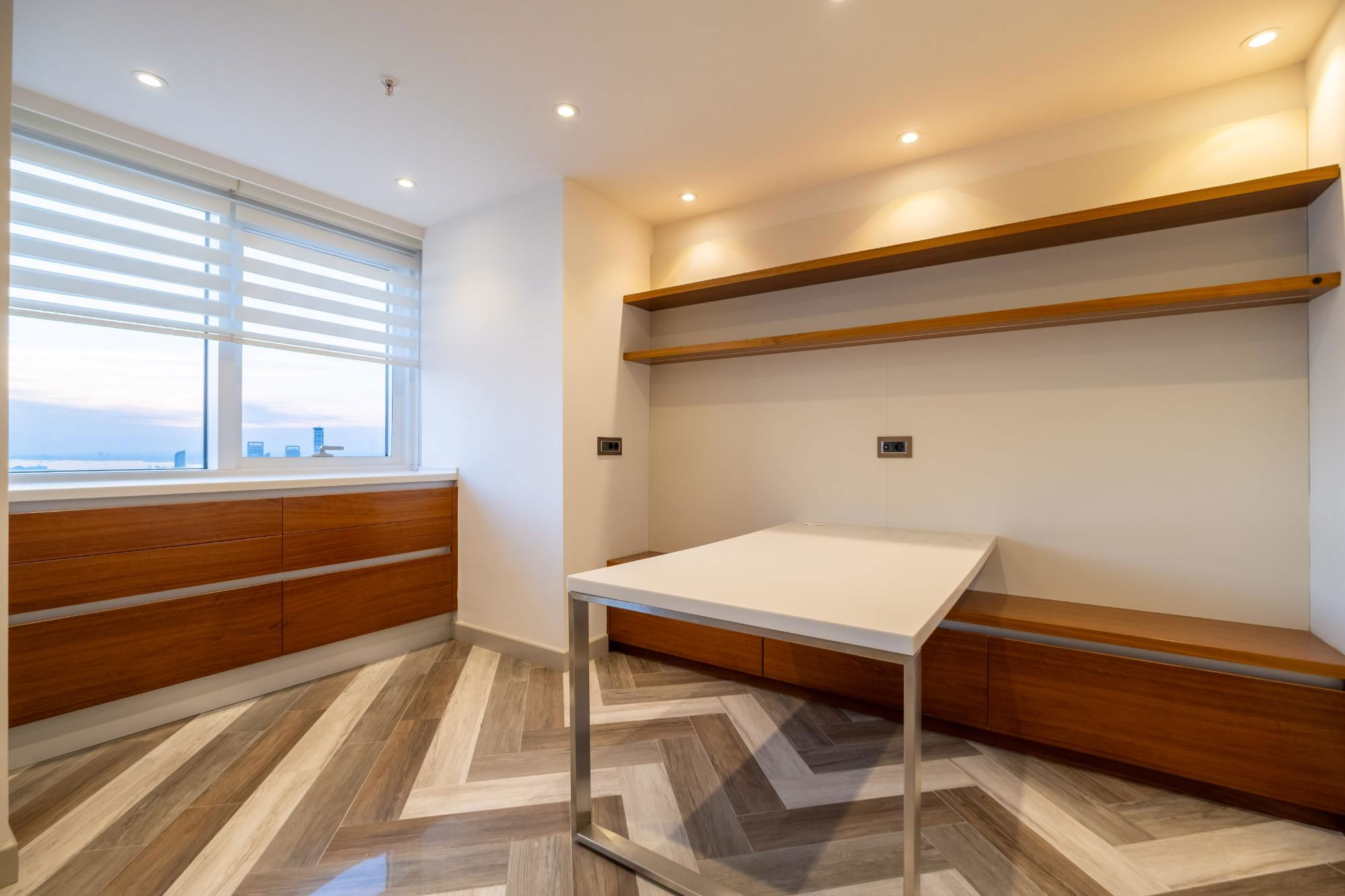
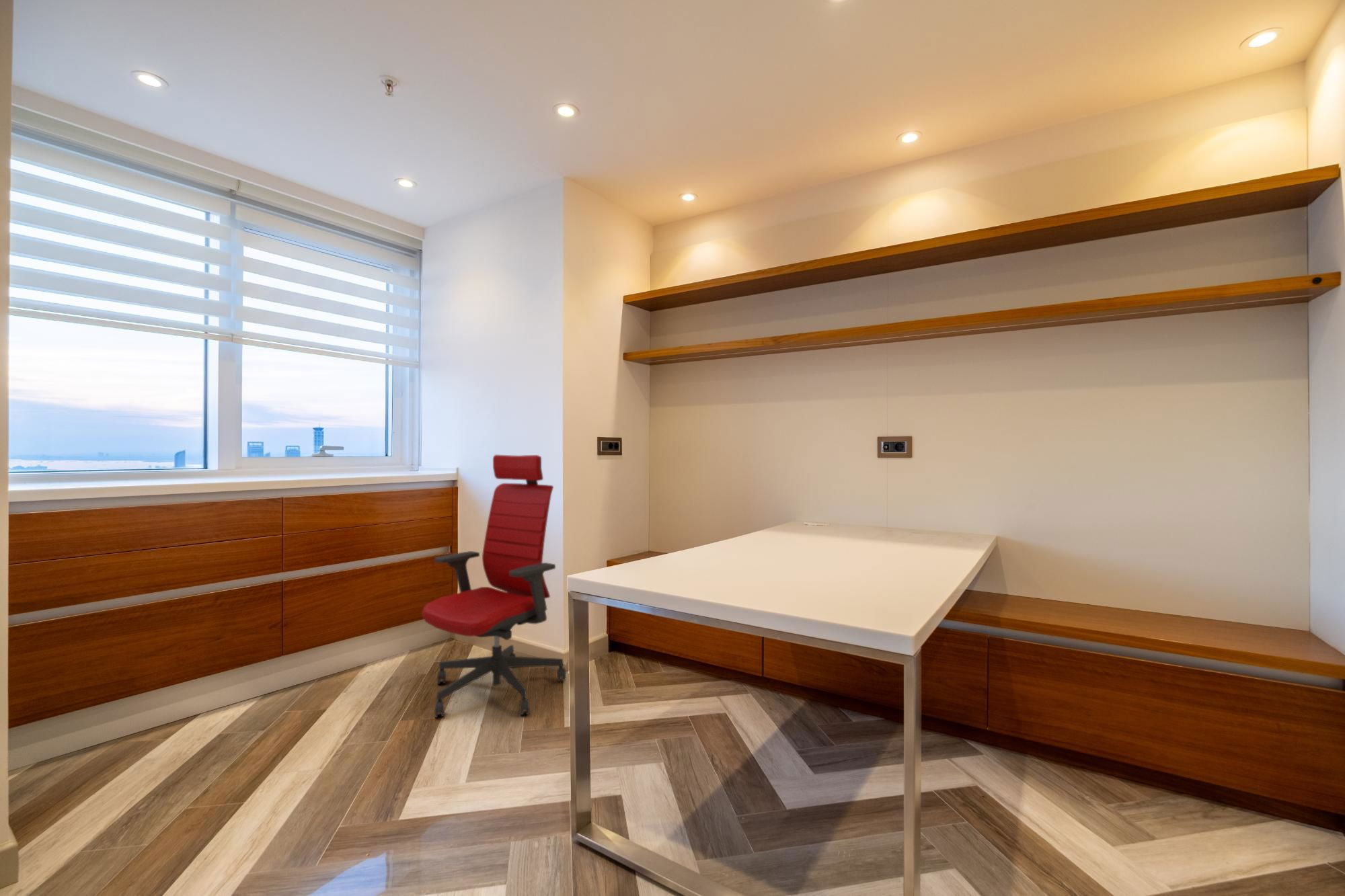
+ office chair [421,454,567,719]
